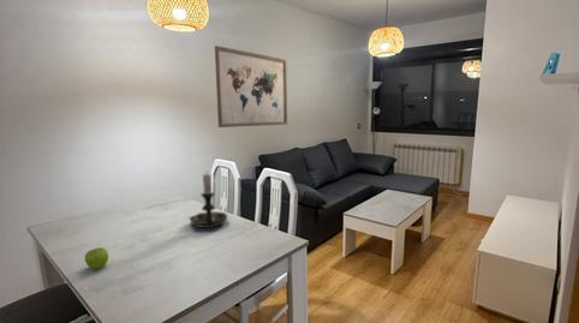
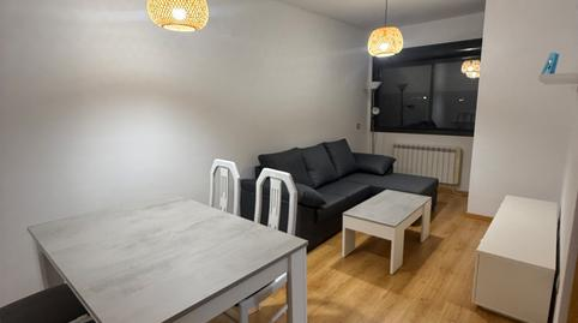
- fruit [84,246,109,270]
- wall art [214,44,288,128]
- candle holder [187,169,228,229]
